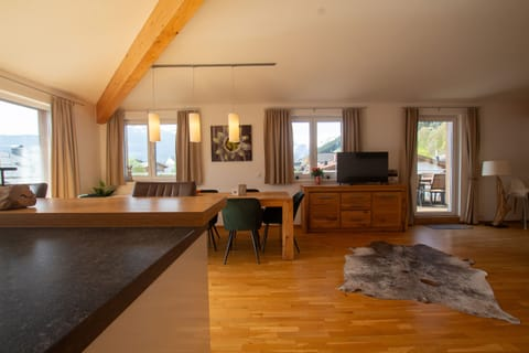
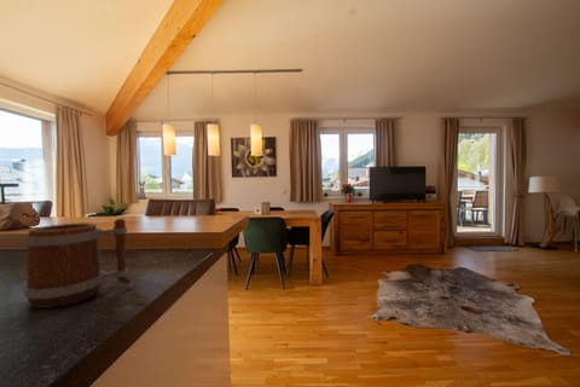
+ mug [23,218,132,310]
